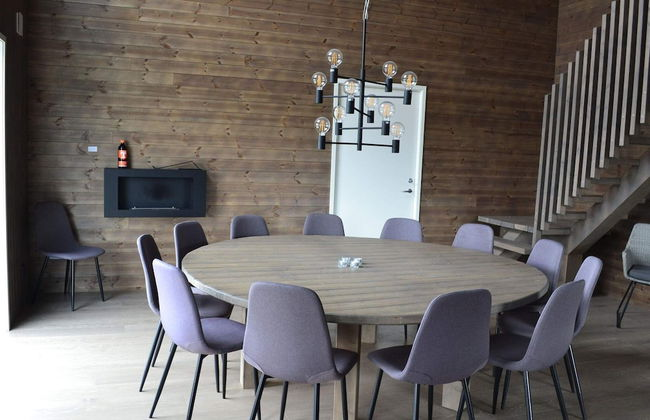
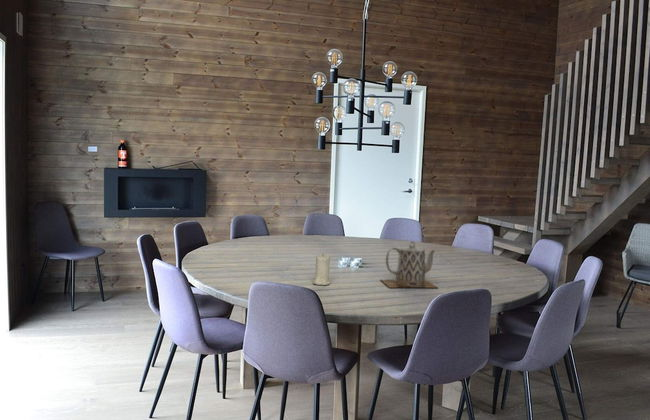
+ candle [312,253,331,286]
+ teapot [380,240,439,289]
